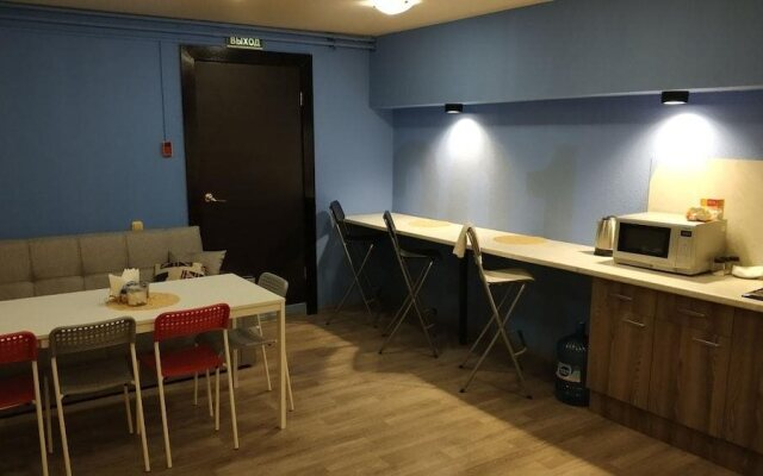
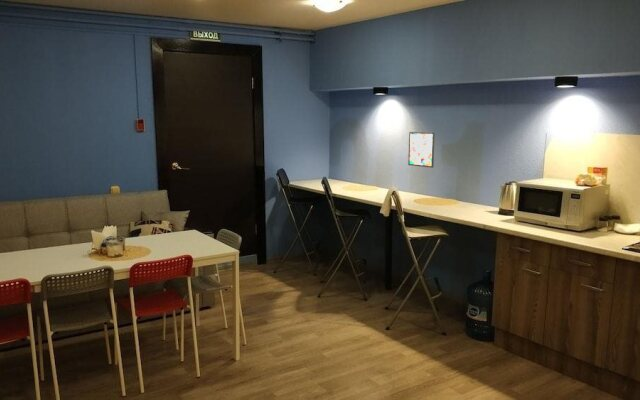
+ wall art [407,131,436,169]
